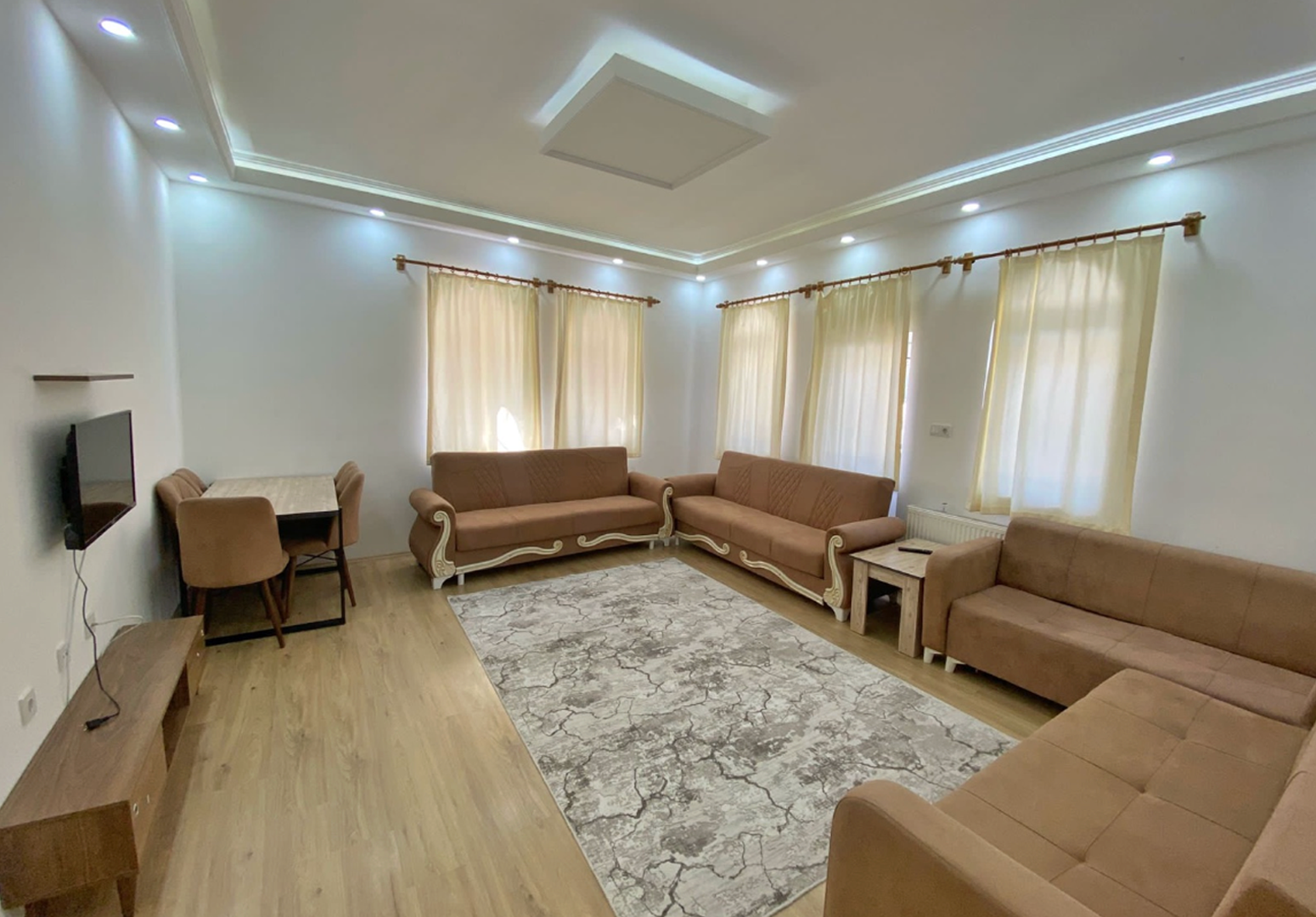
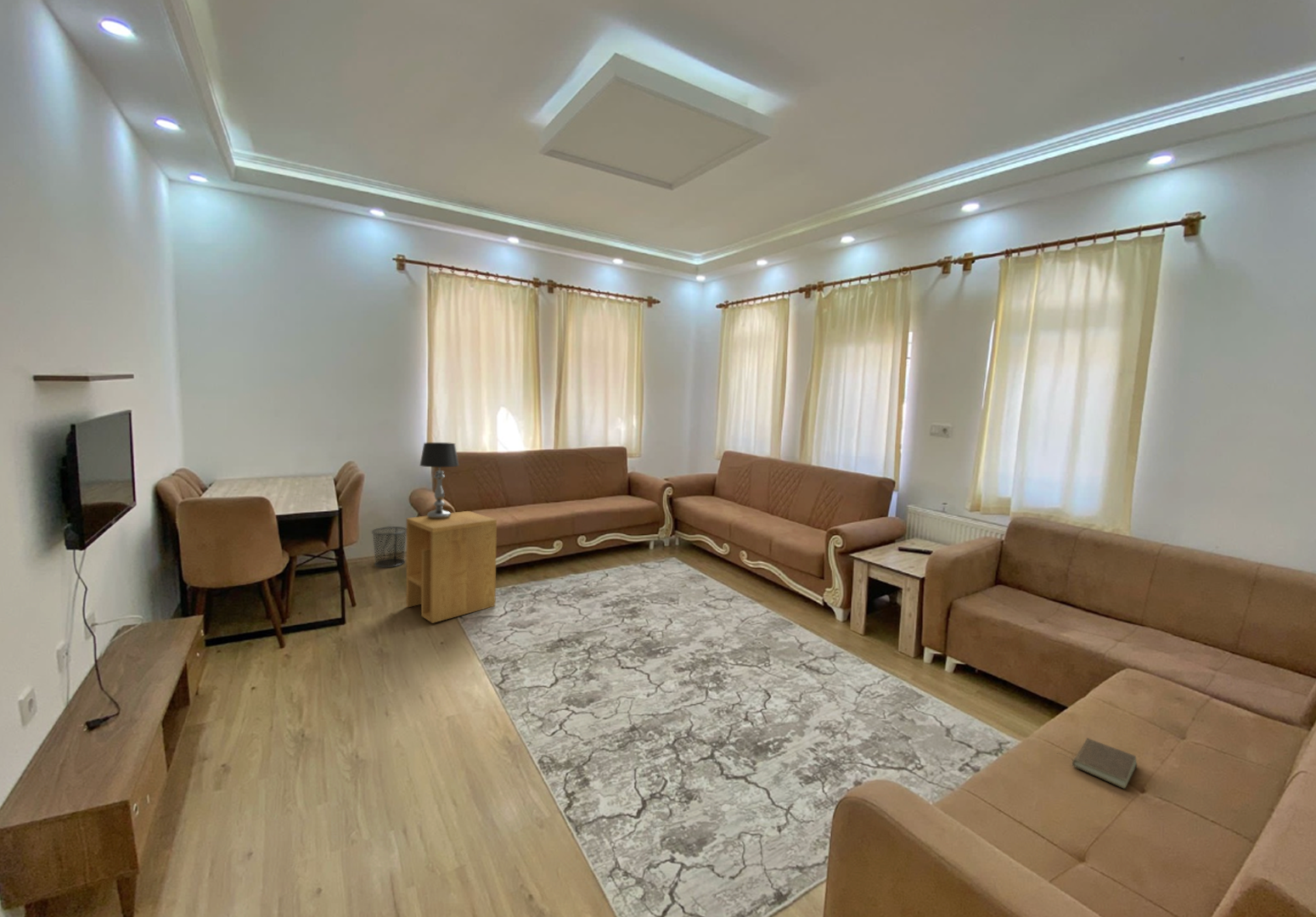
+ table lamp [419,442,460,520]
+ book [1057,738,1138,790]
+ waste bin [370,526,407,568]
+ side table [406,510,498,624]
